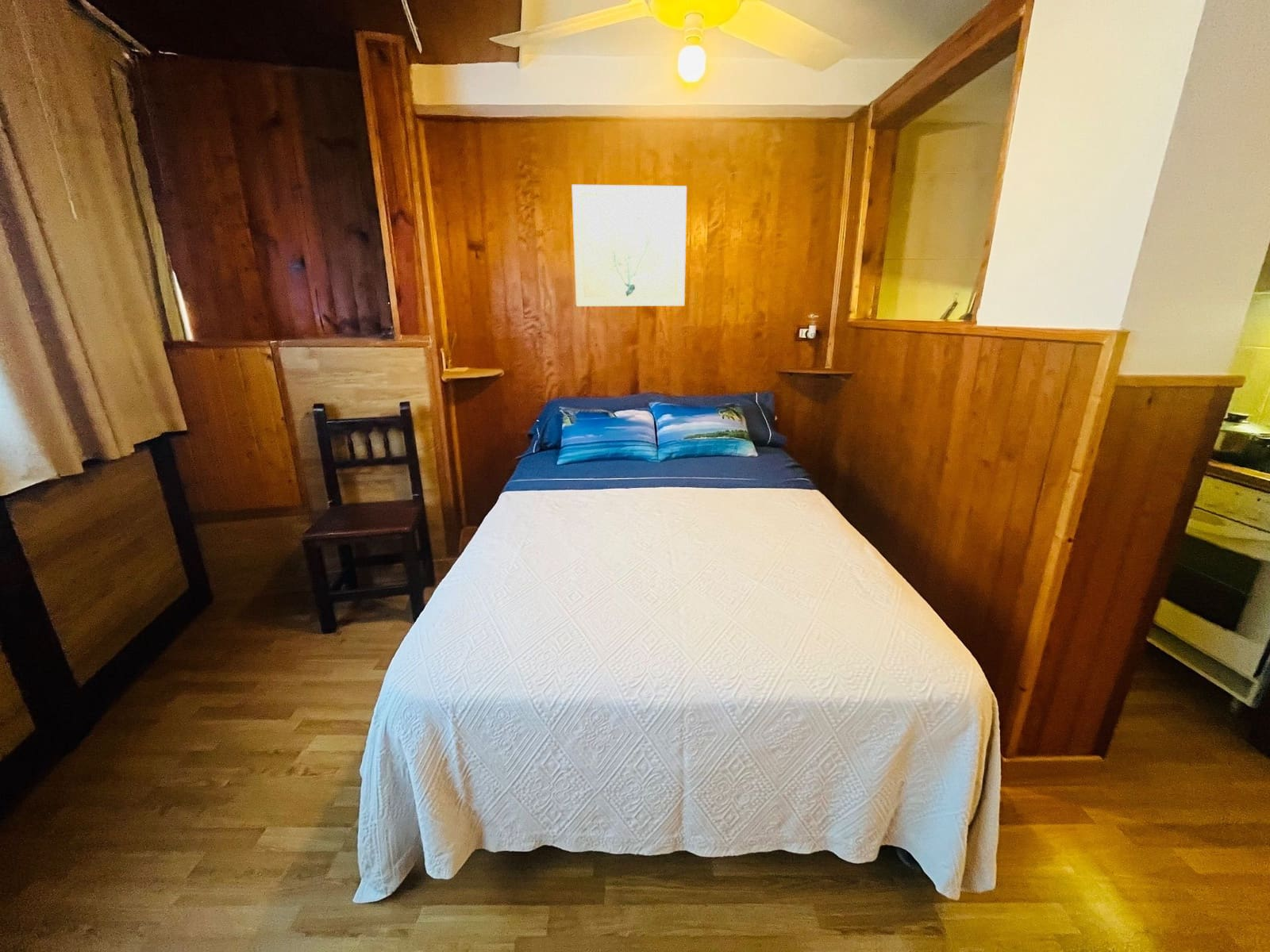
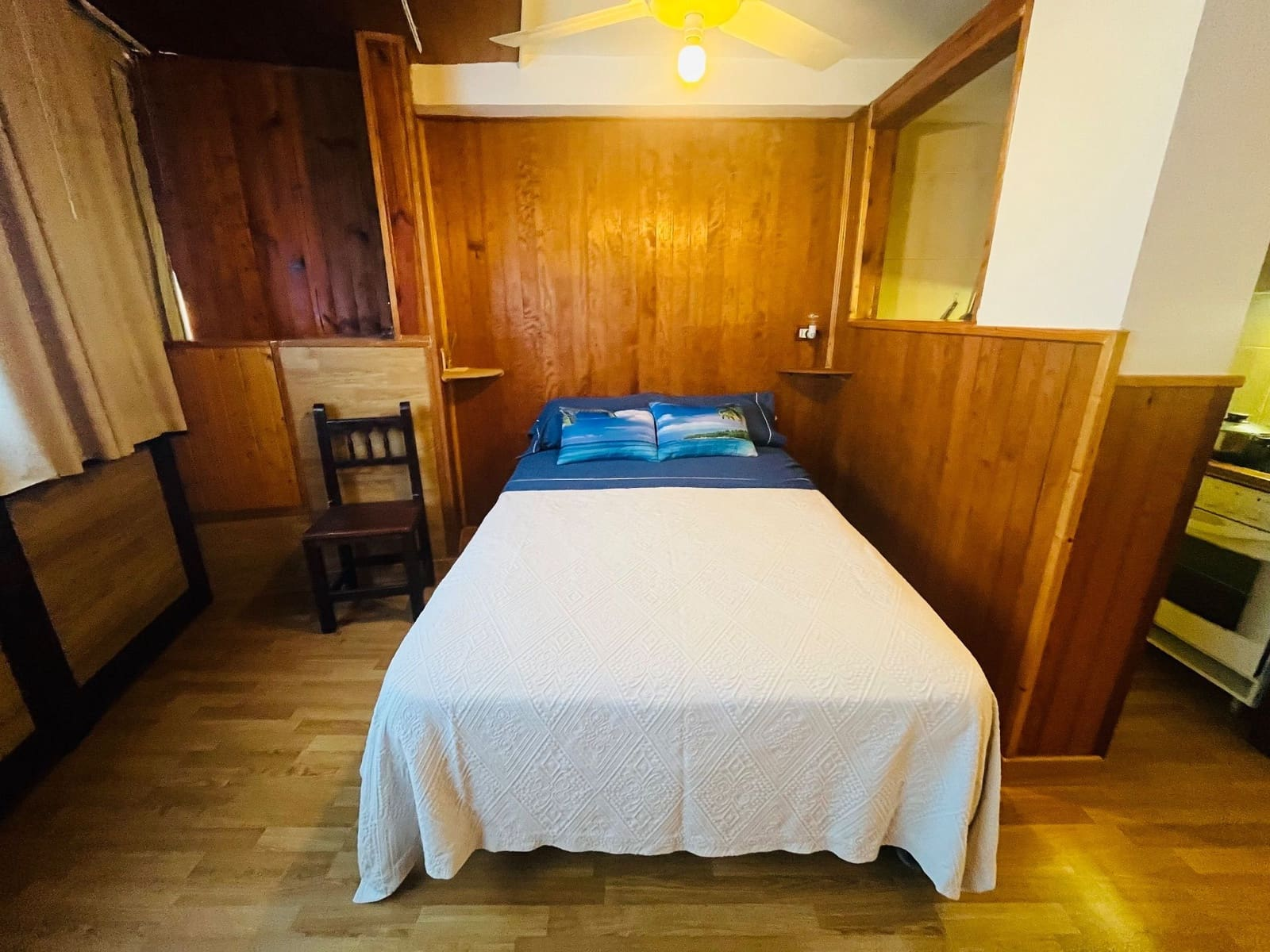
- wall art [571,184,687,307]
